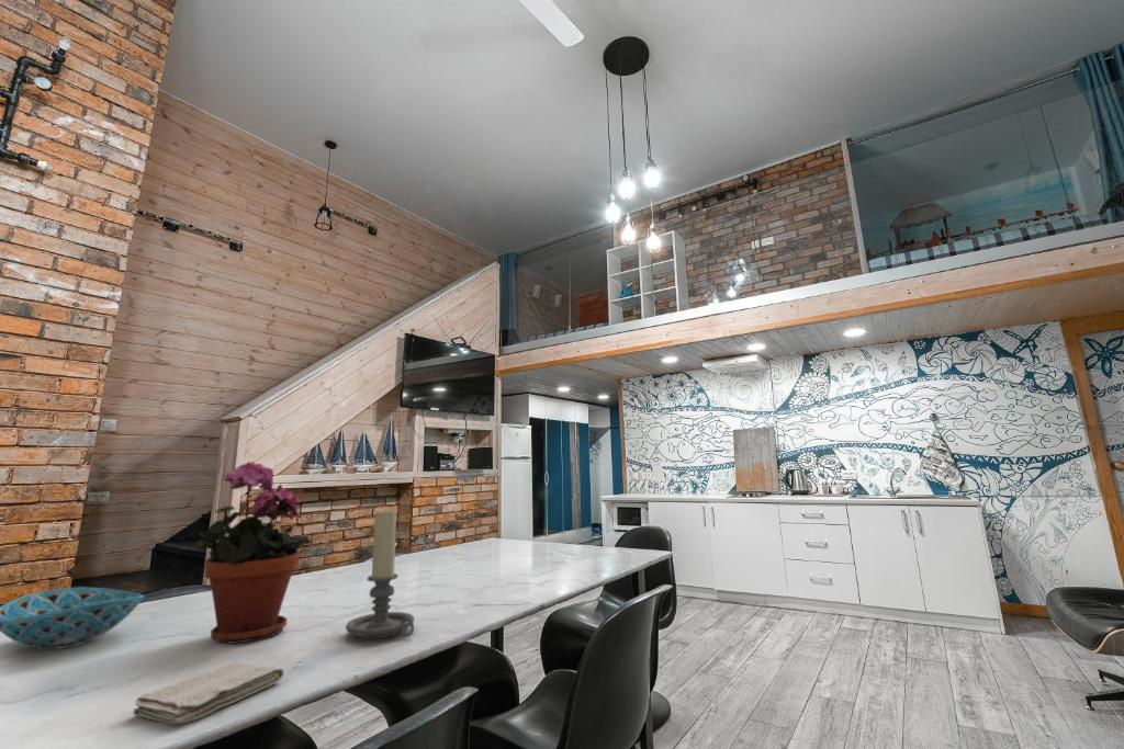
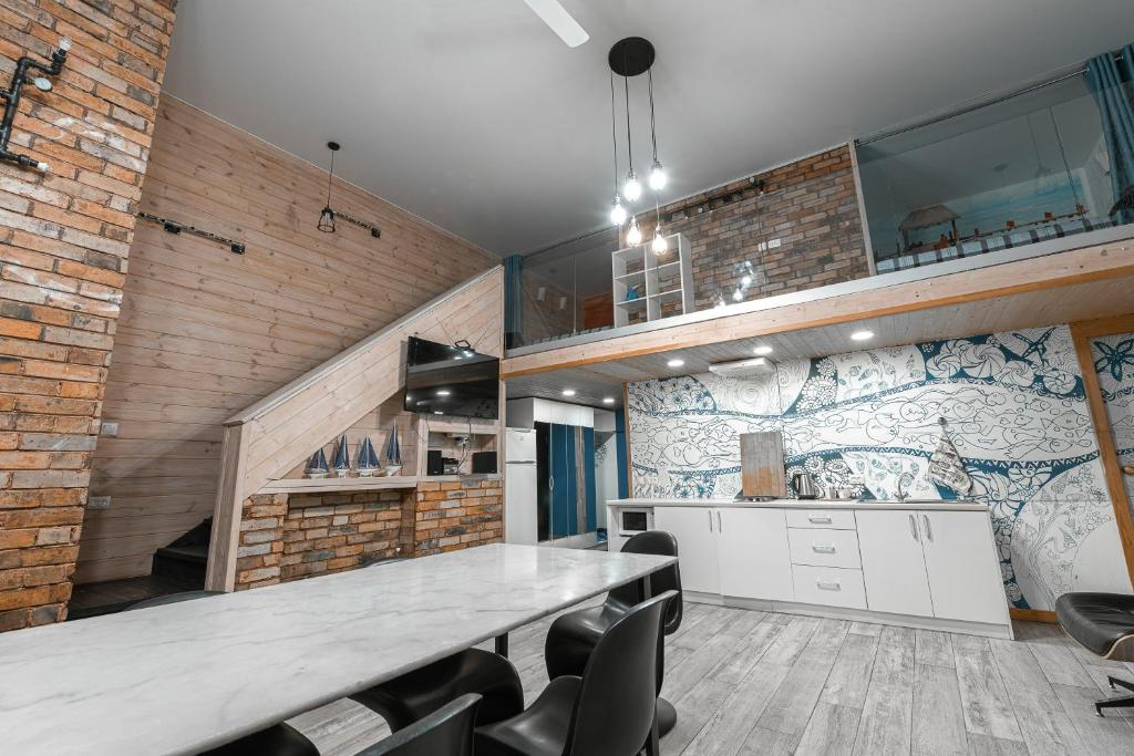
- potted plant [194,461,312,645]
- bowl [0,587,146,650]
- washcloth [133,661,285,725]
- candle holder [345,508,415,639]
